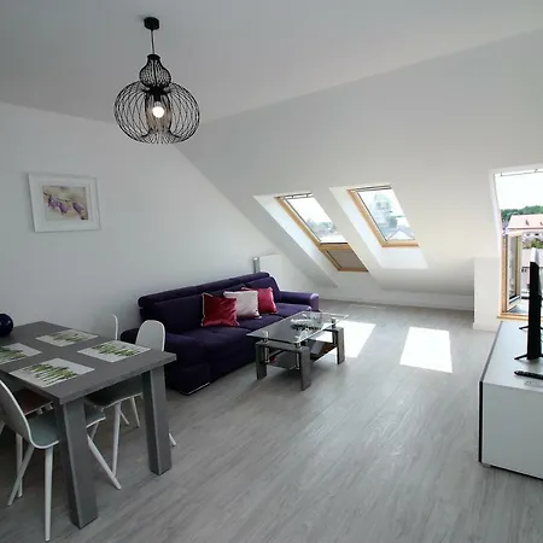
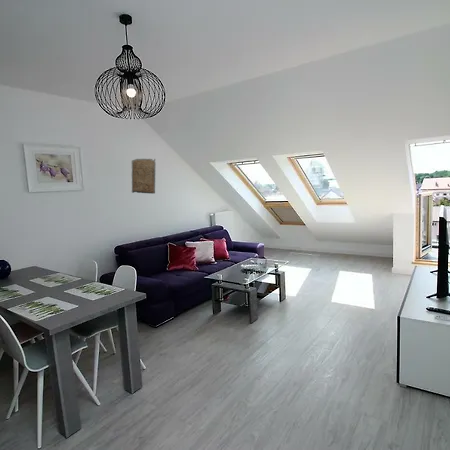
+ stone relief [130,158,157,195]
